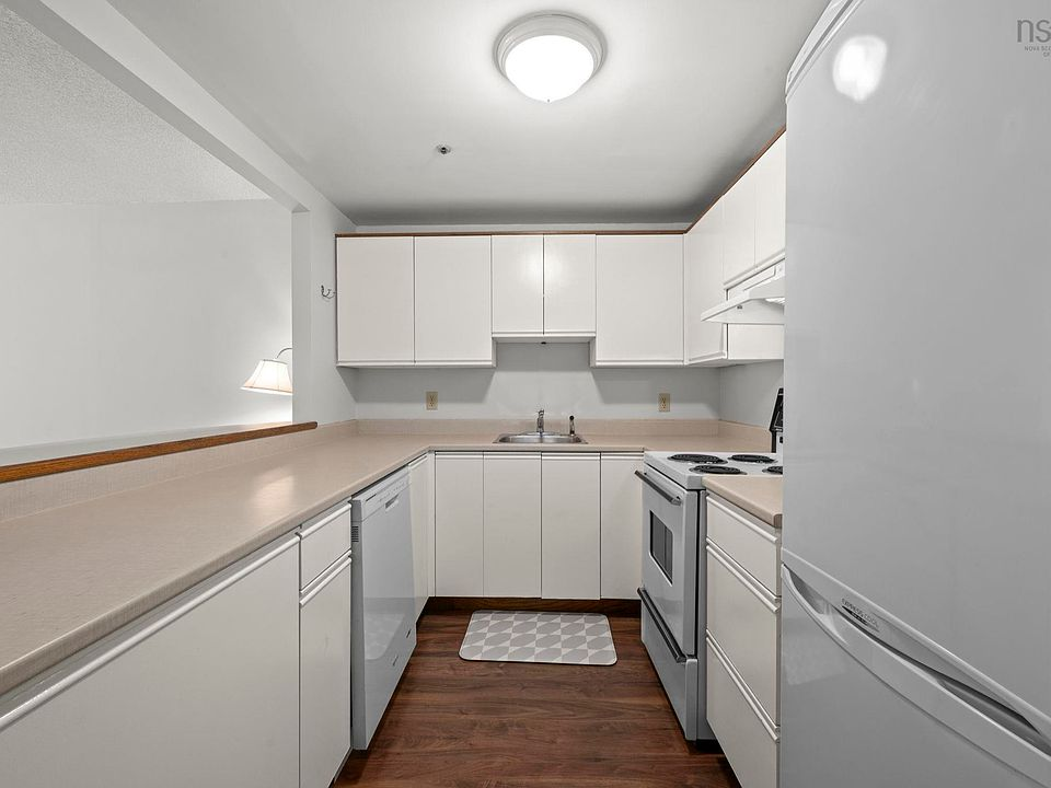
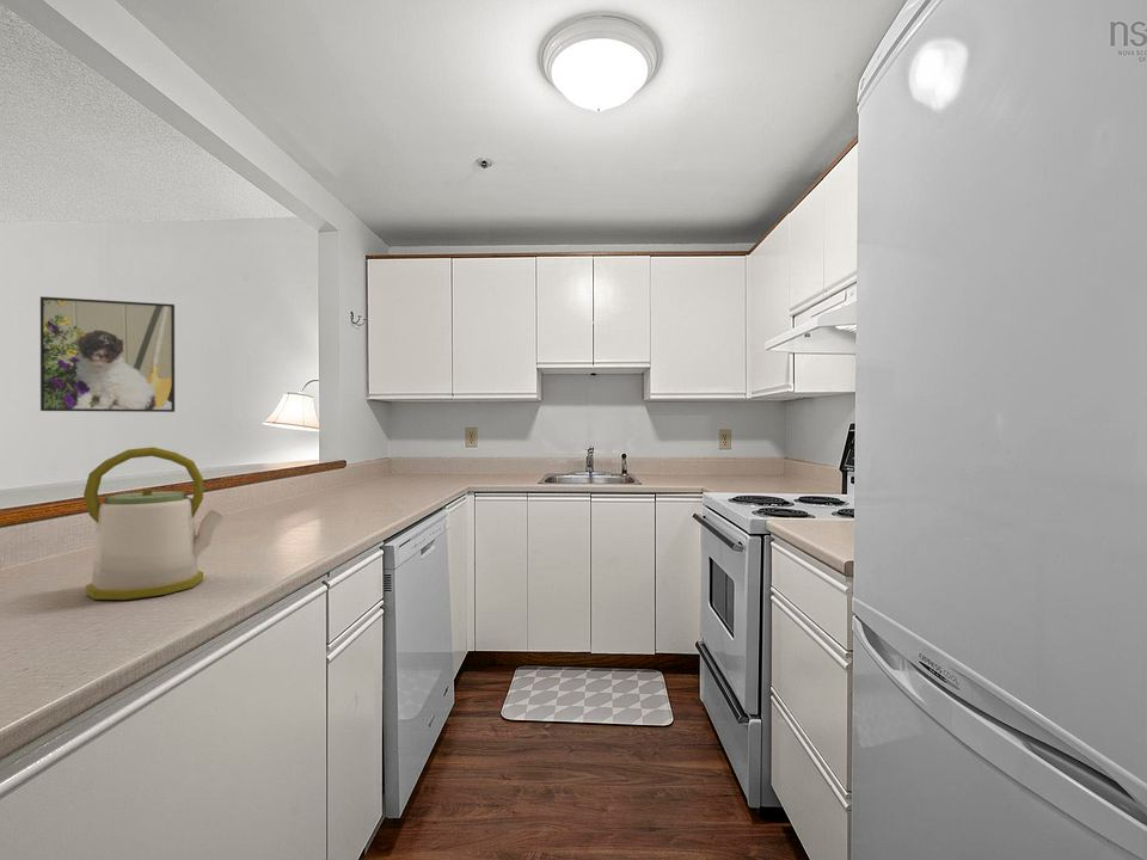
+ kettle [82,446,225,601]
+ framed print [39,295,176,413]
